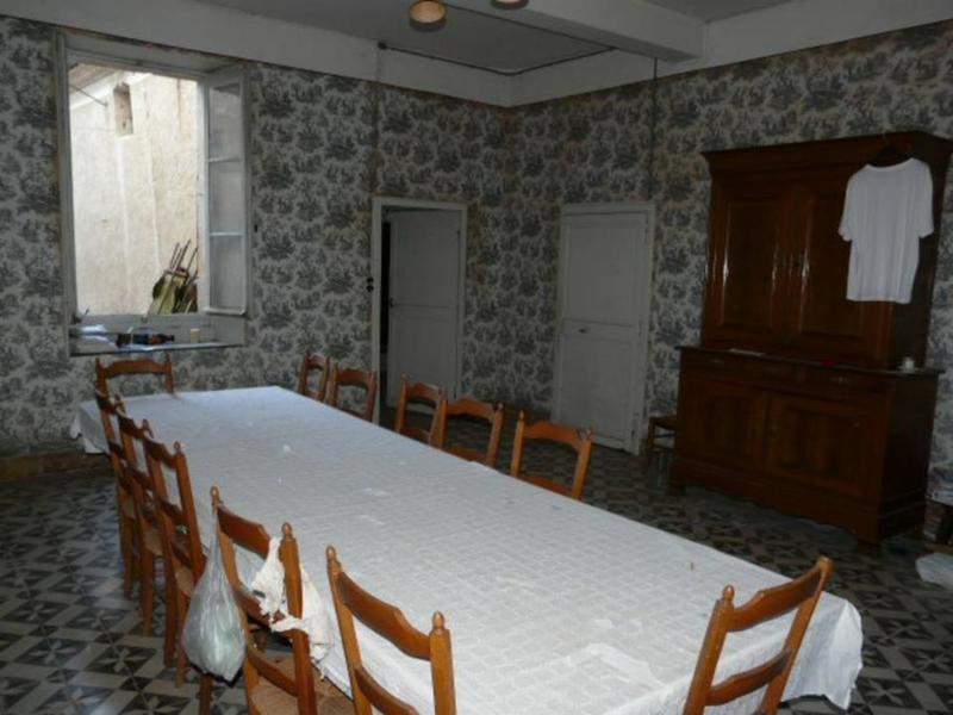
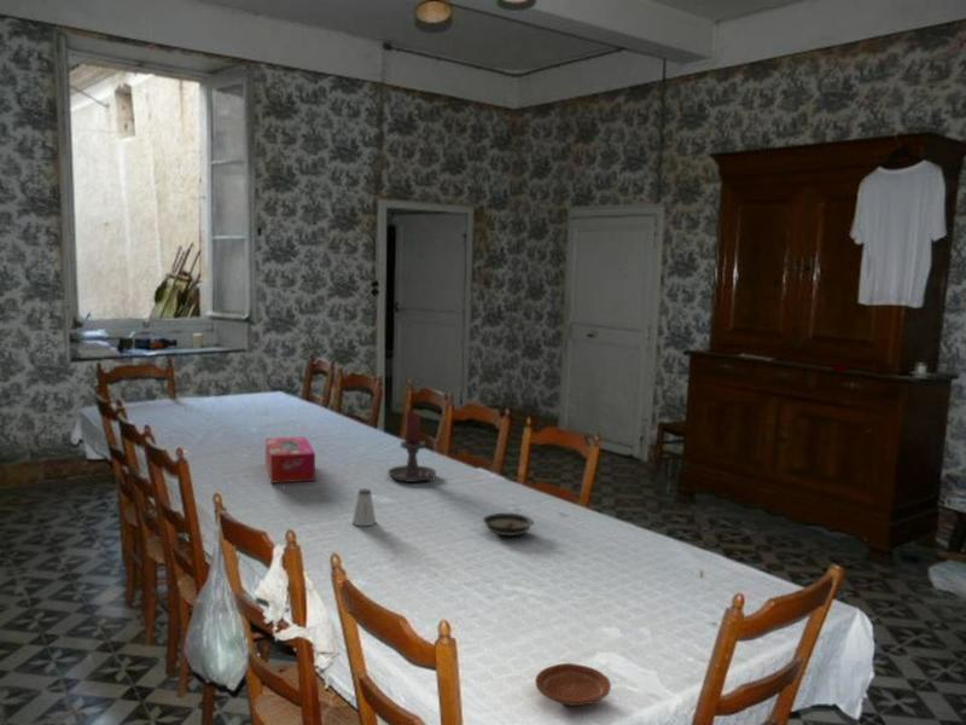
+ candle holder [386,410,437,483]
+ plate [534,662,612,707]
+ saucer [482,512,535,536]
+ saltshaker [351,488,377,527]
+ tissue box [264,435,316,485]
